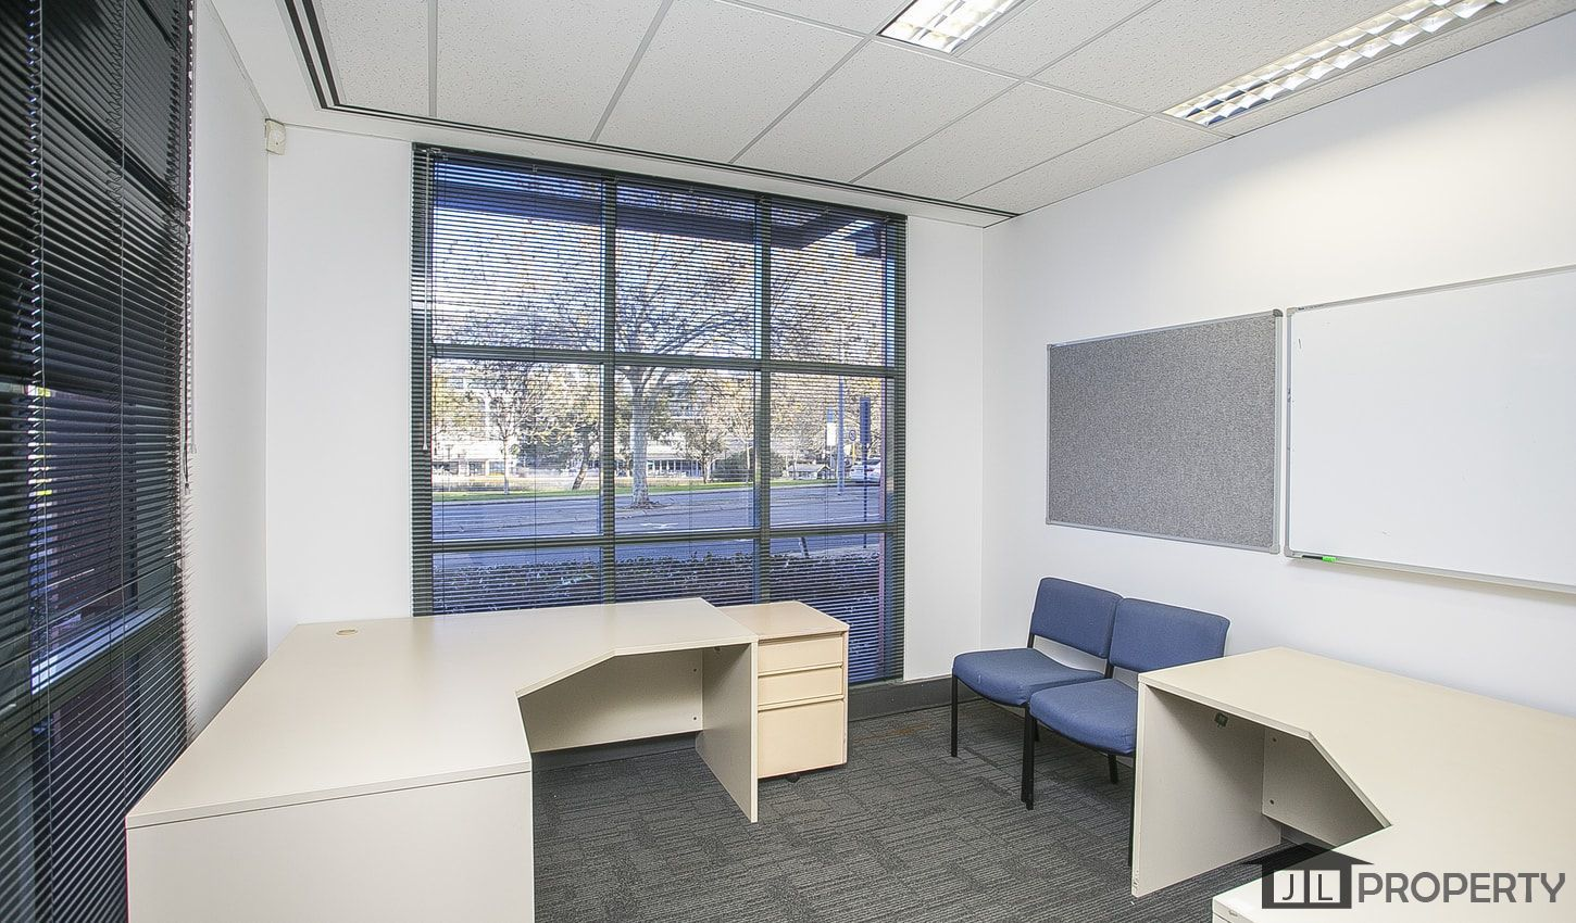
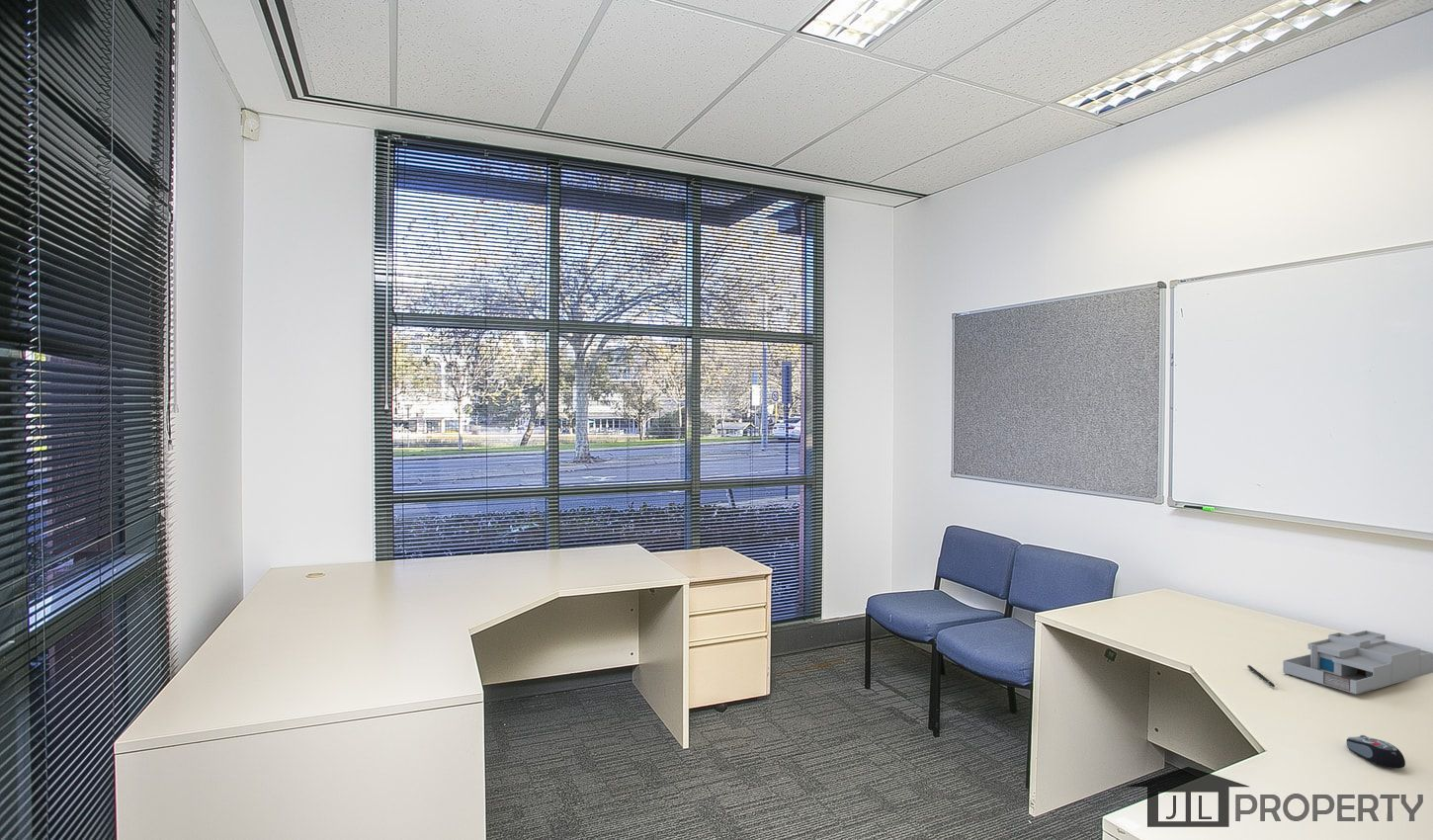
+ desk organizer [1282,630,1433,696]
+ pen [1246,664,1276,688]
+ computer mouse [1345,734,1406,770]
